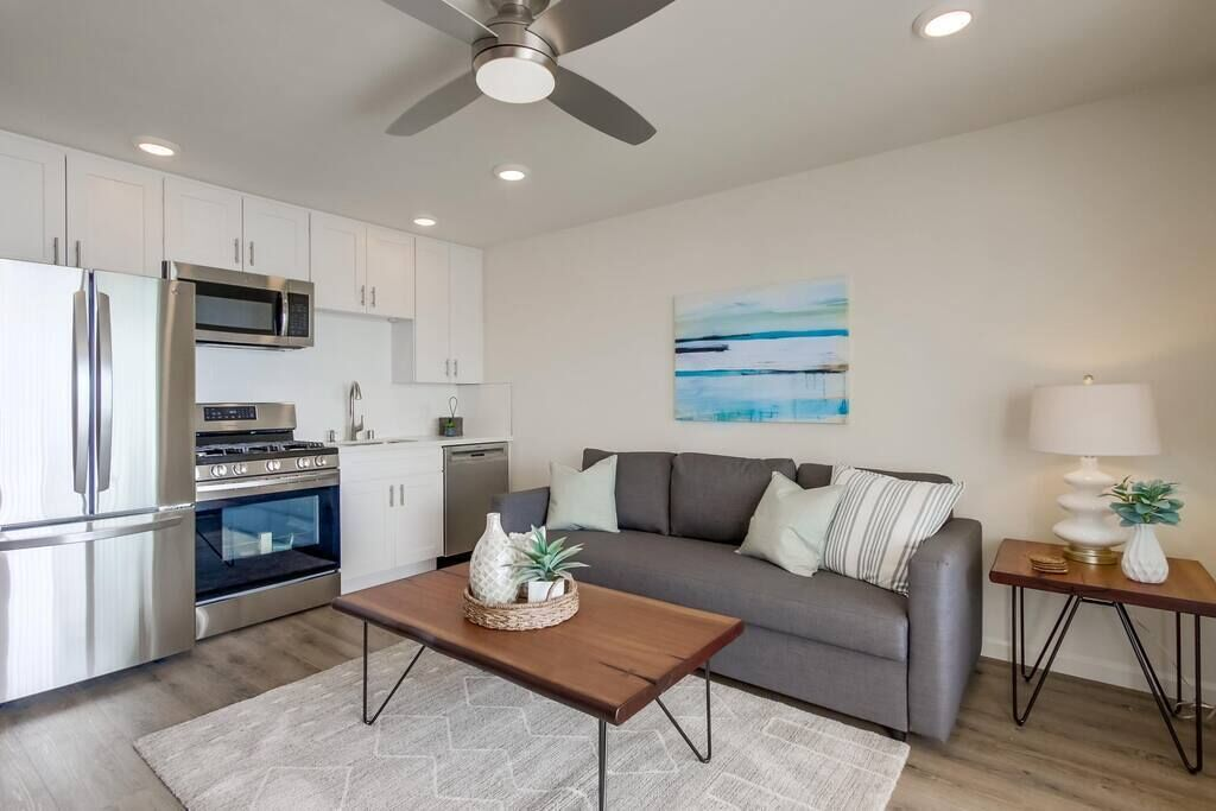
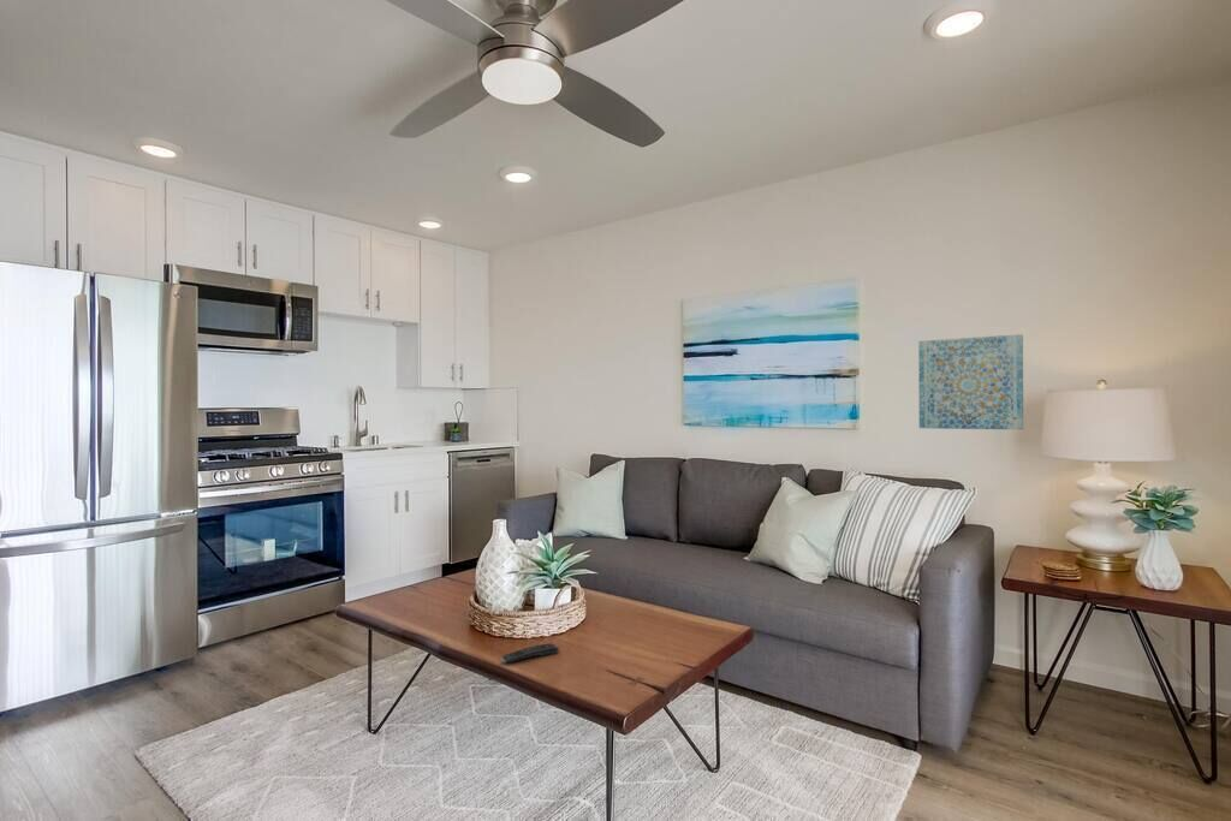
+ remote control [500,642,560,665]
+ wall art [917,333,1024,430]
